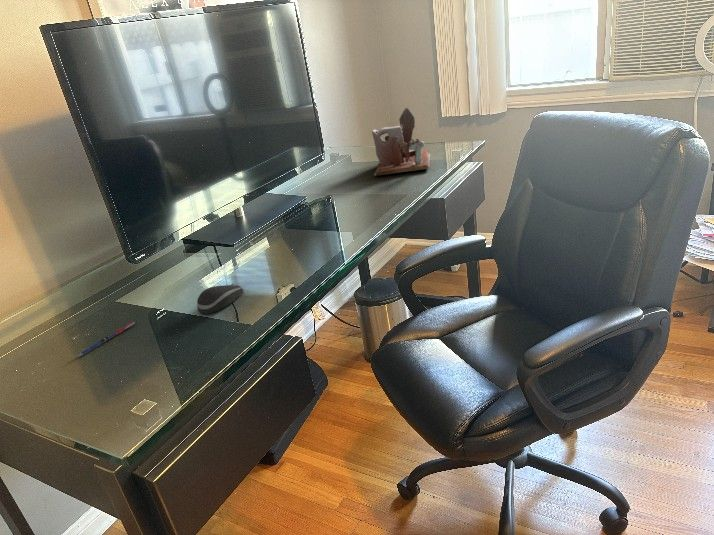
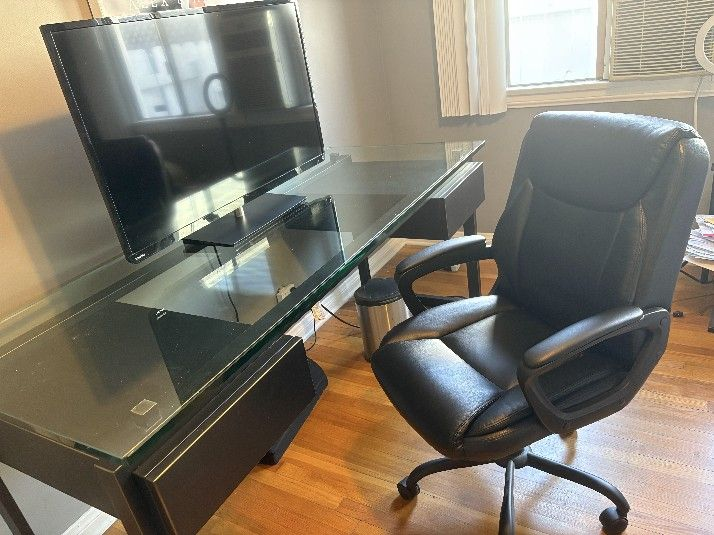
- desk organizer [371,107,431,176]
- computer mouse [196,283,244,315]
- pen [75,321,136,358]
